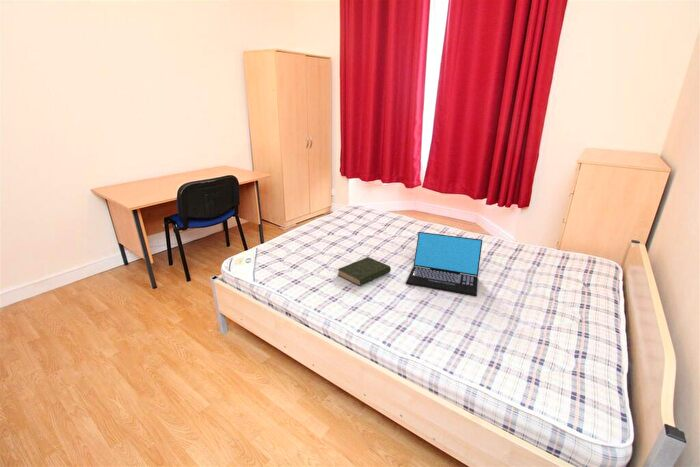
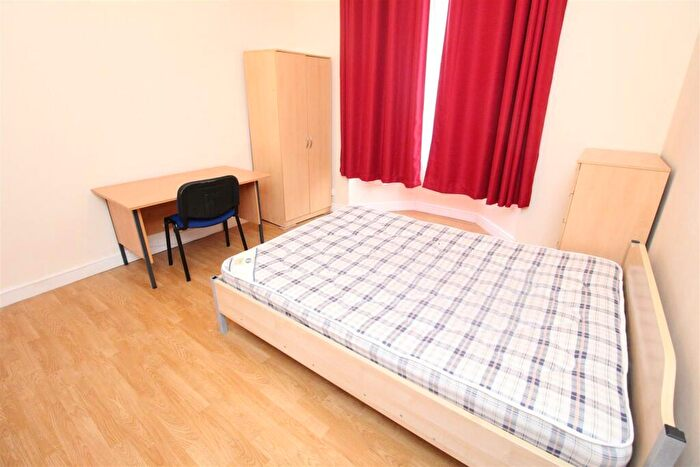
- book [337,256,392,287]
- laptop [405,231,484,297]
